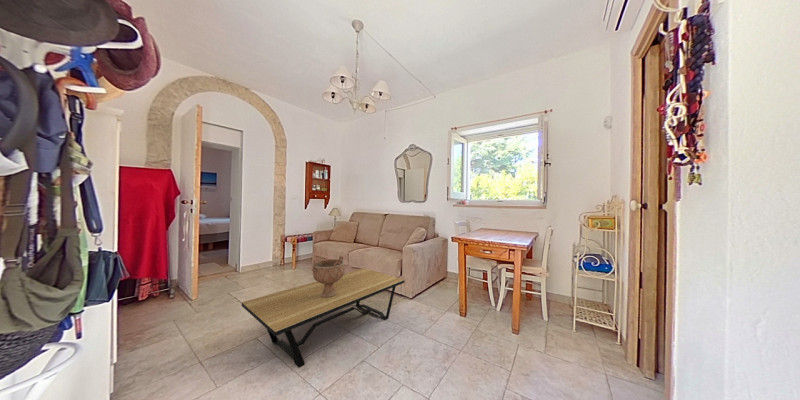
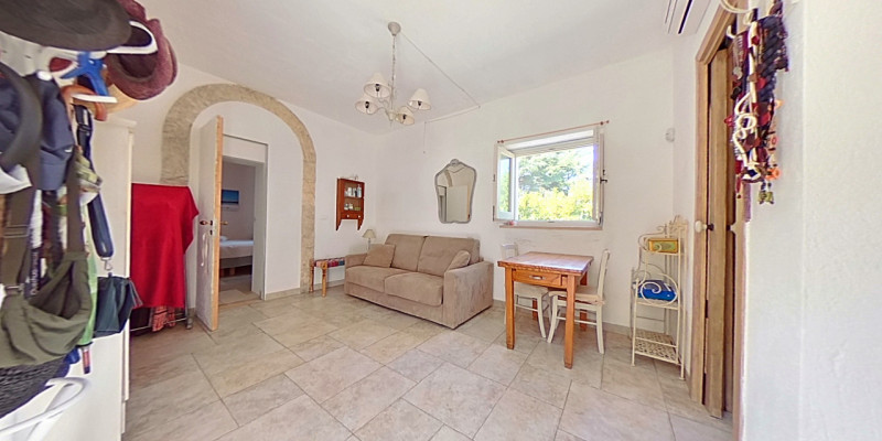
- decorative bowl [311,255,346,297]
- coffee table [241,267,406,369]
